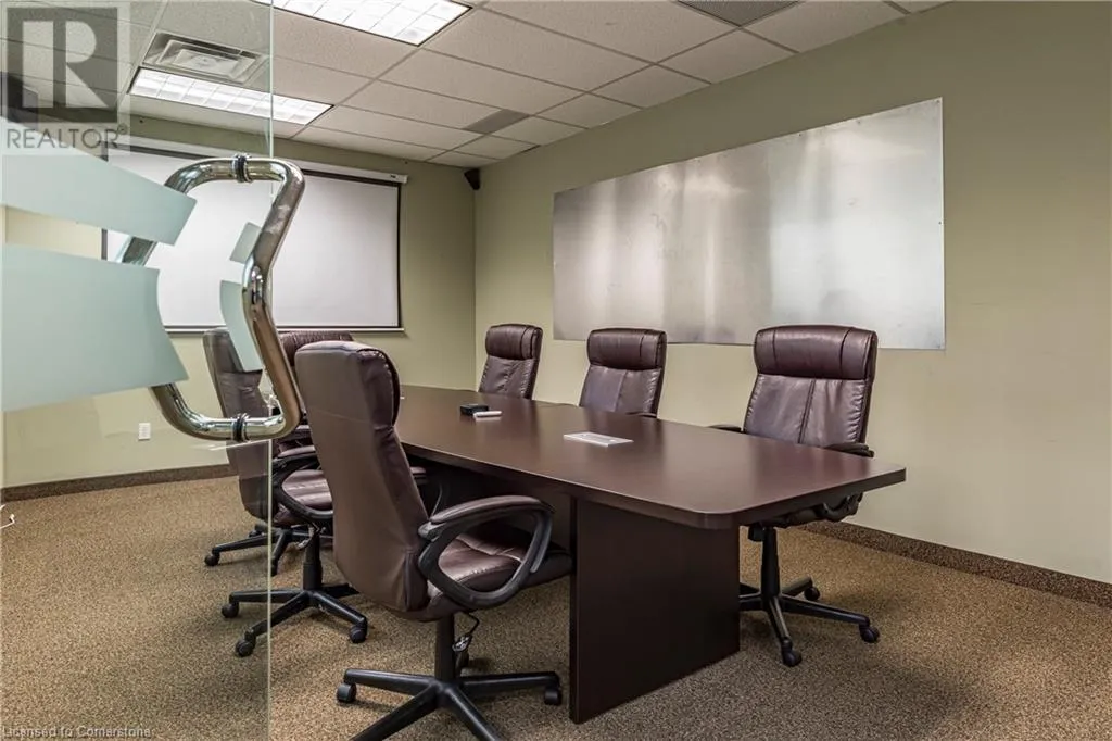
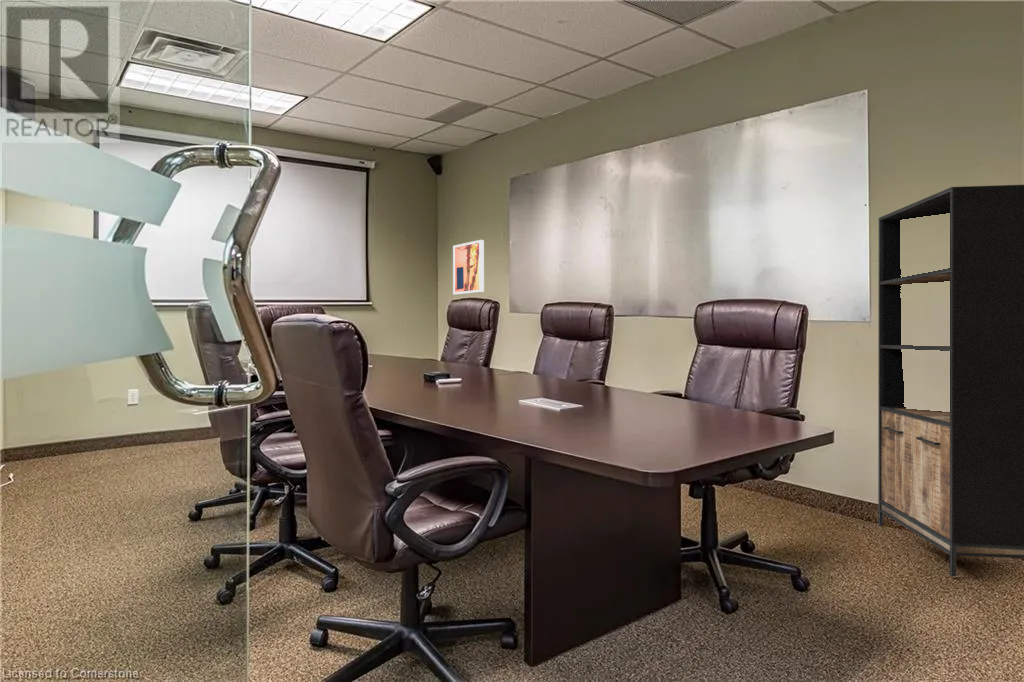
+ wall art [452,239,485,296]
+ bookshelf [877,184,1024,577]
